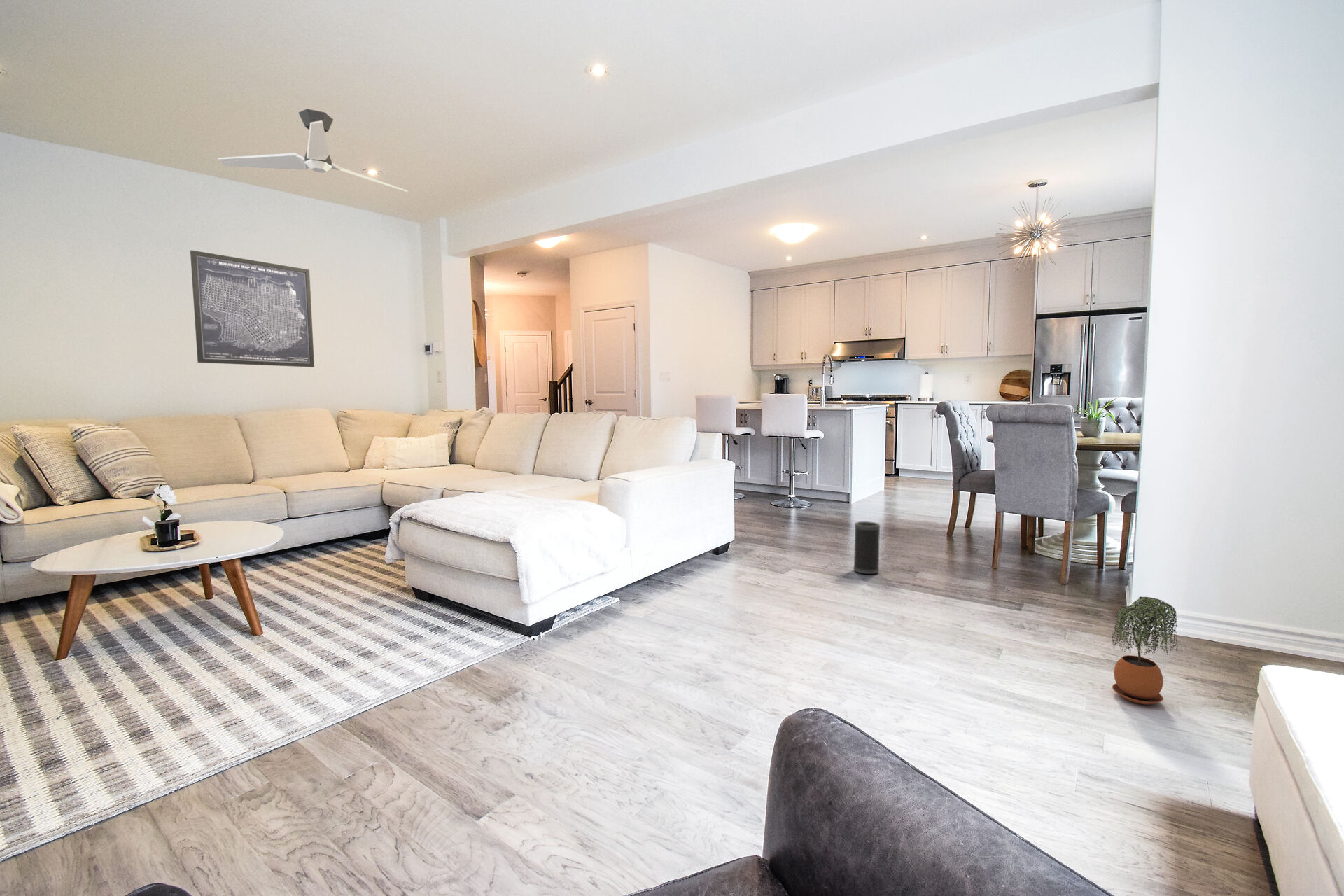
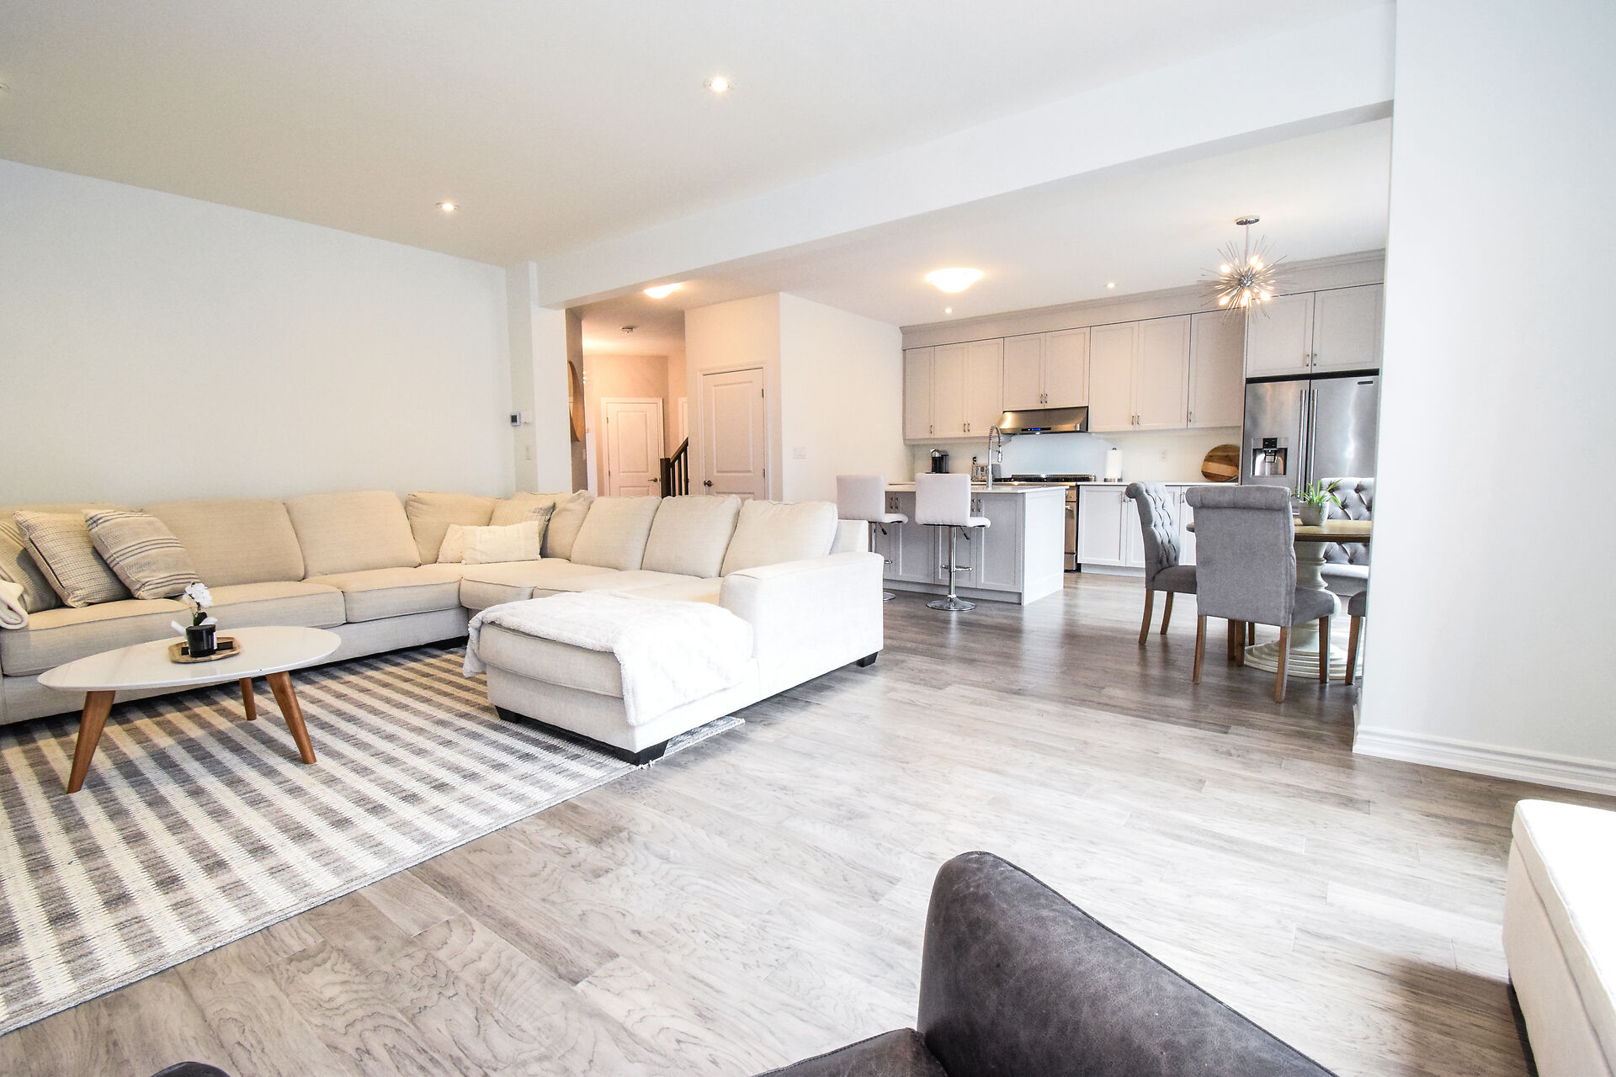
- speaker [853,521,881,575]
- wall art [190,249,315,368]
- ceiling fan [217,108,408,193]
- potted plant [1111,596,1179,705]
